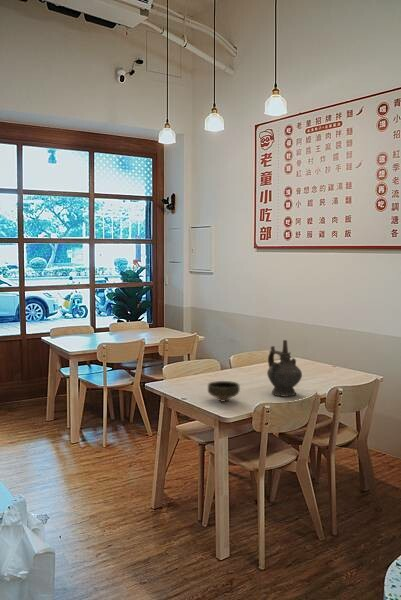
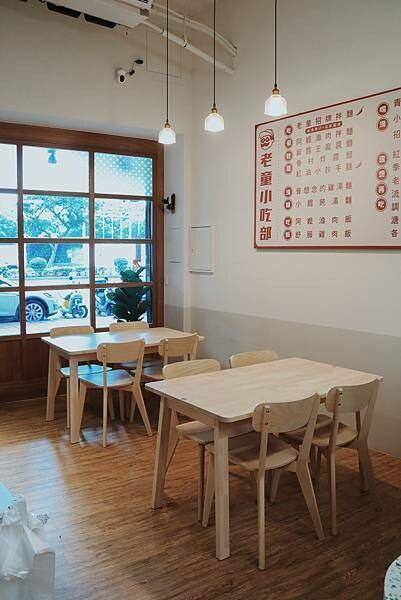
- ceremonial vessel [266,339,303,398]
- bowl [207,380,241,402]
